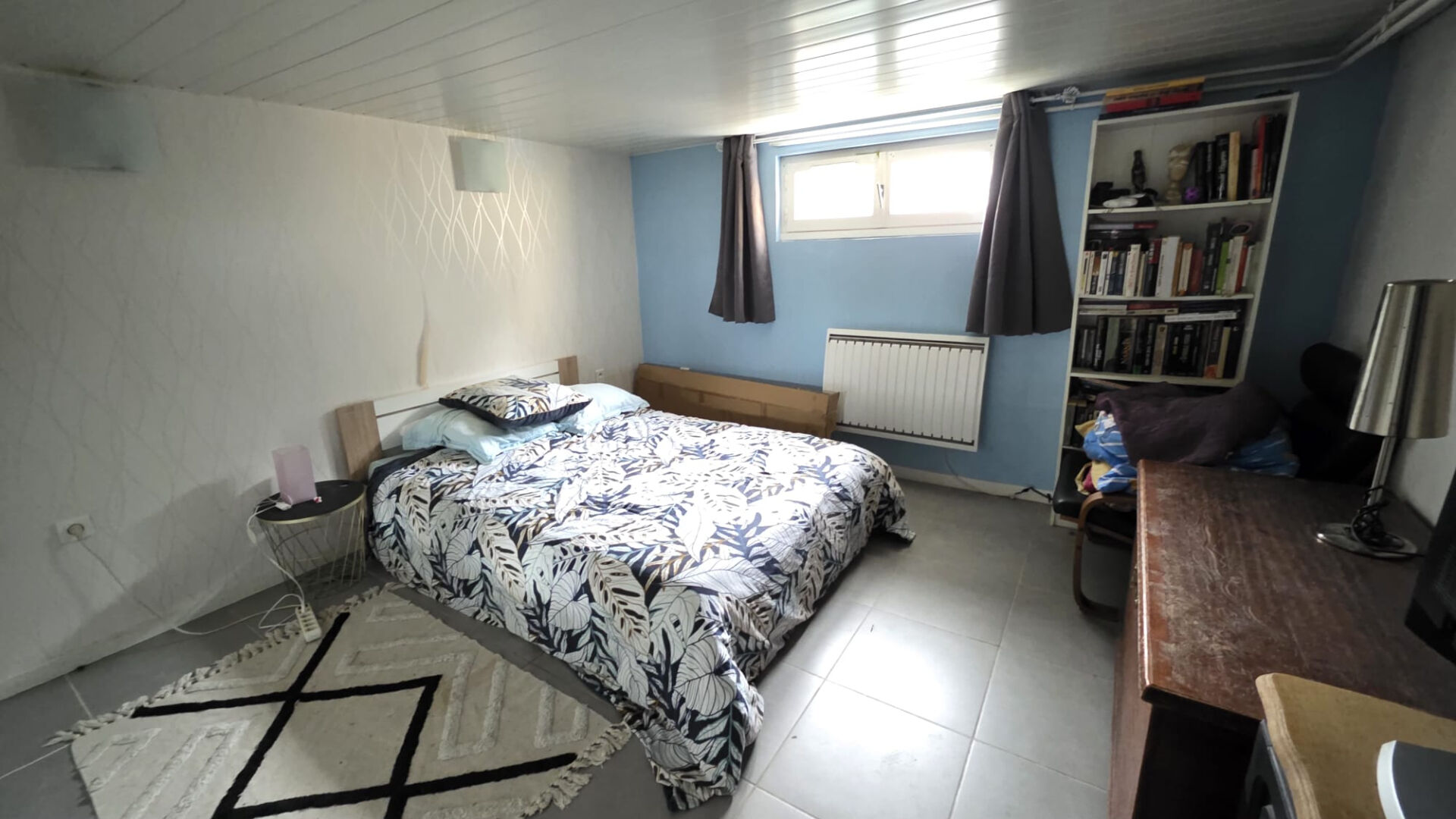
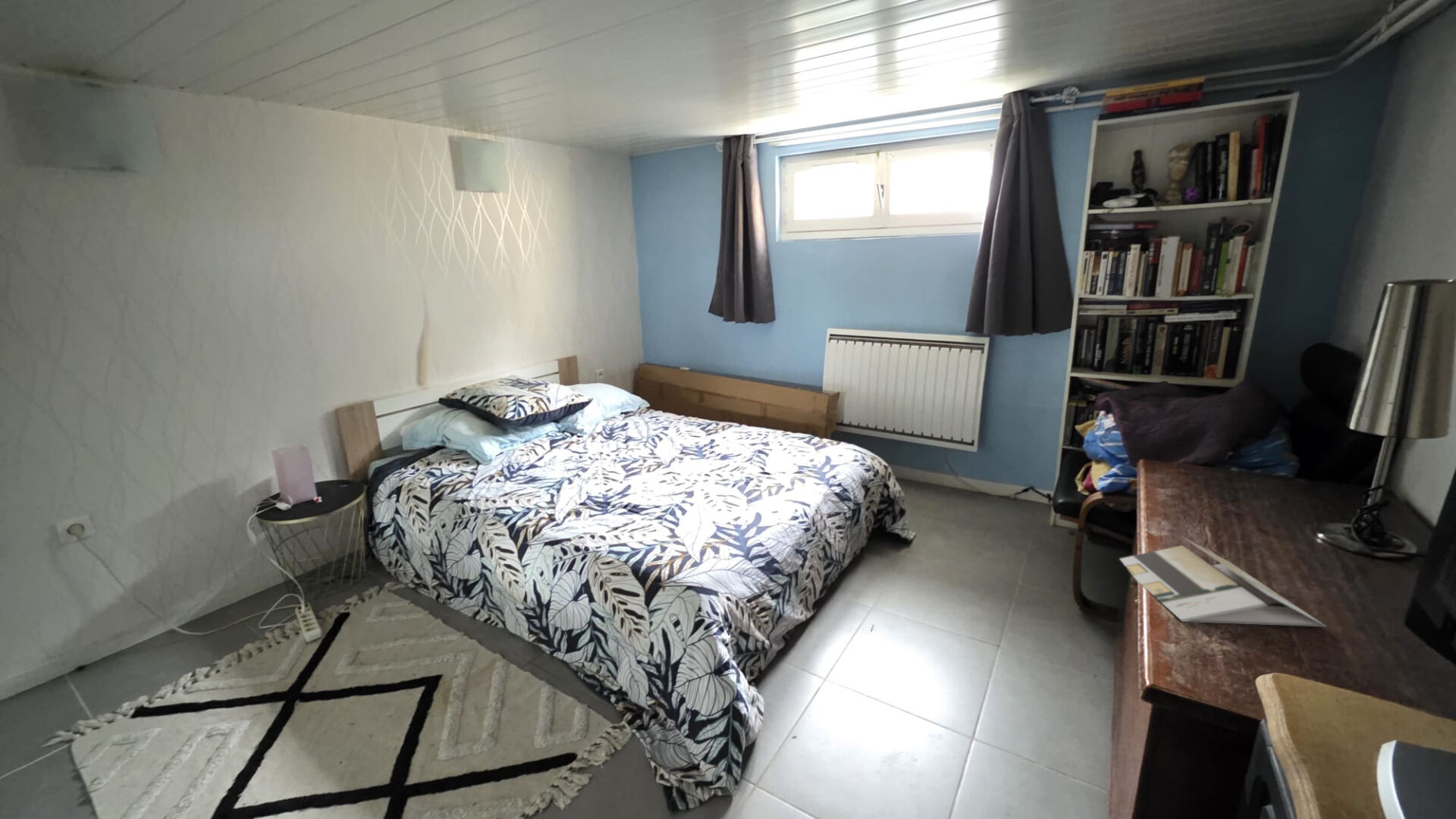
+ brochure [1119,535,1327,627]
